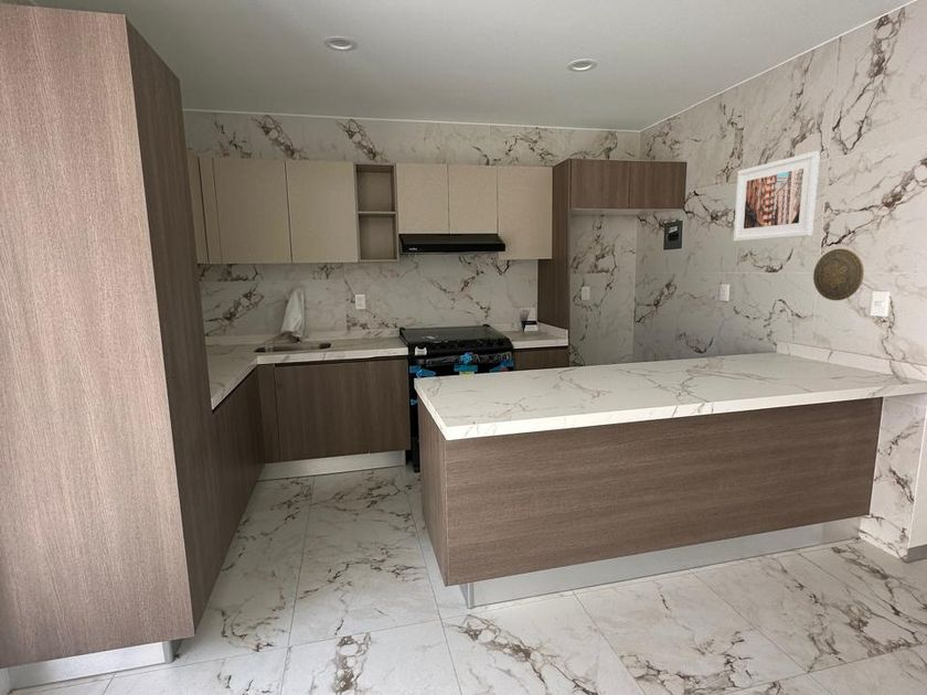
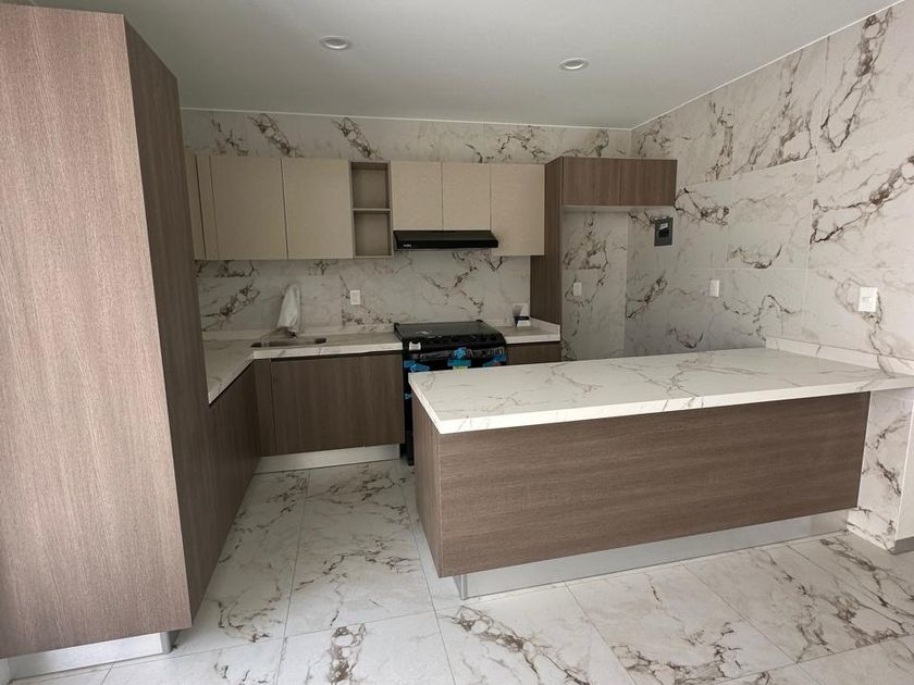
- decorative plate [812,247,865,301]
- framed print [733,150,821,243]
